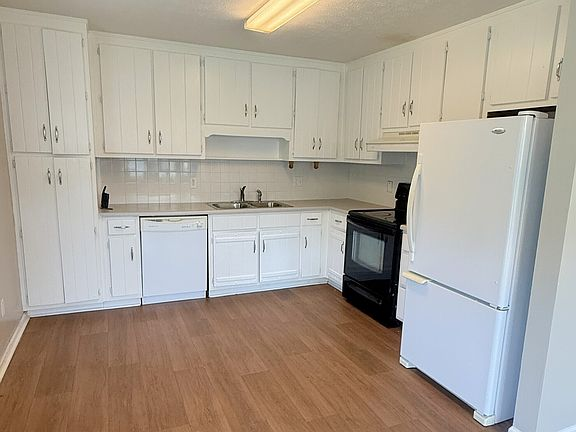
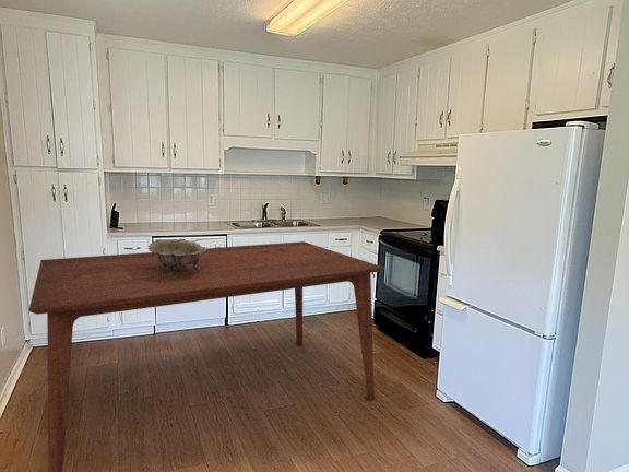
+ decorative bowl [147,238,206,278]
+ dining table [27,240,385,472]
